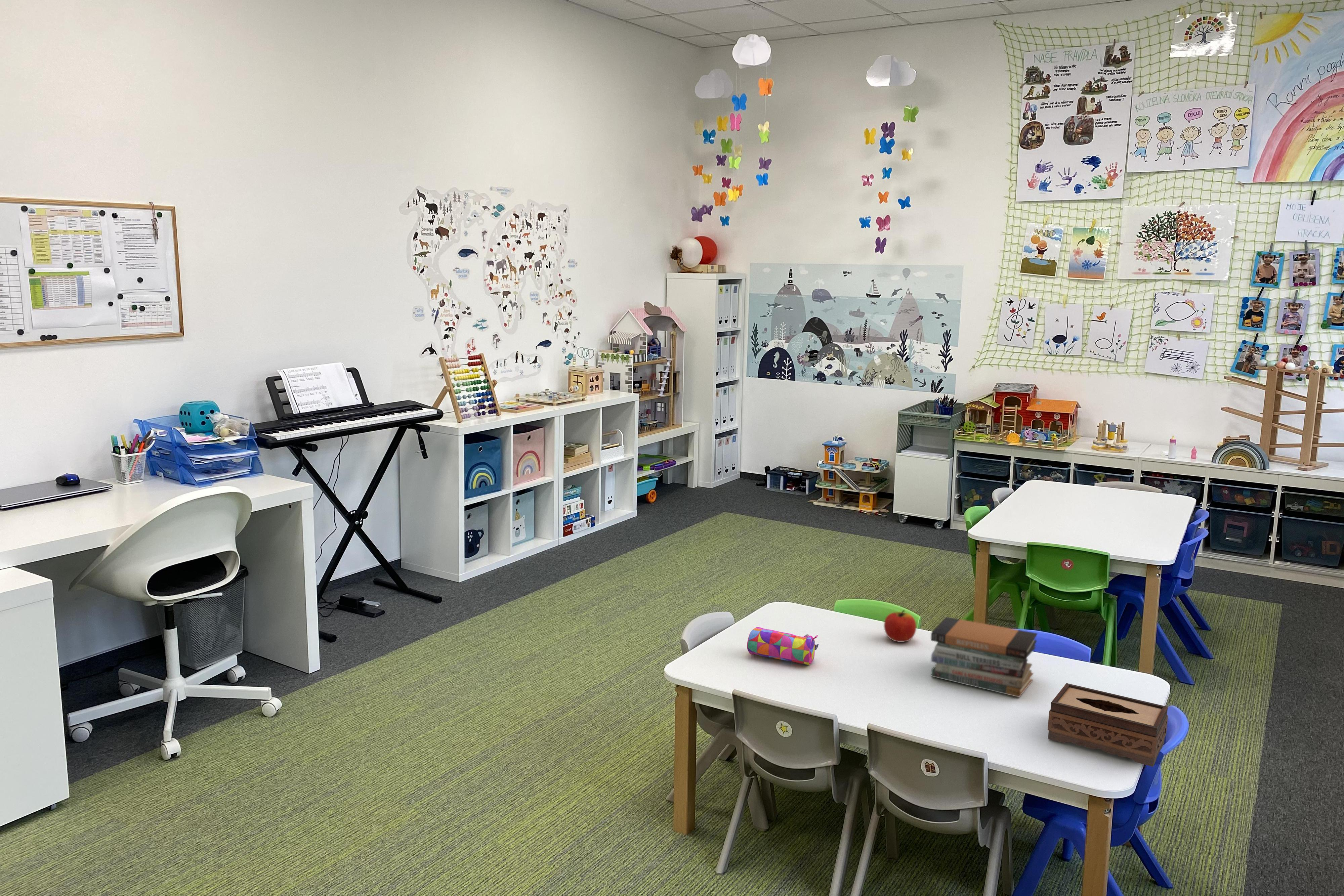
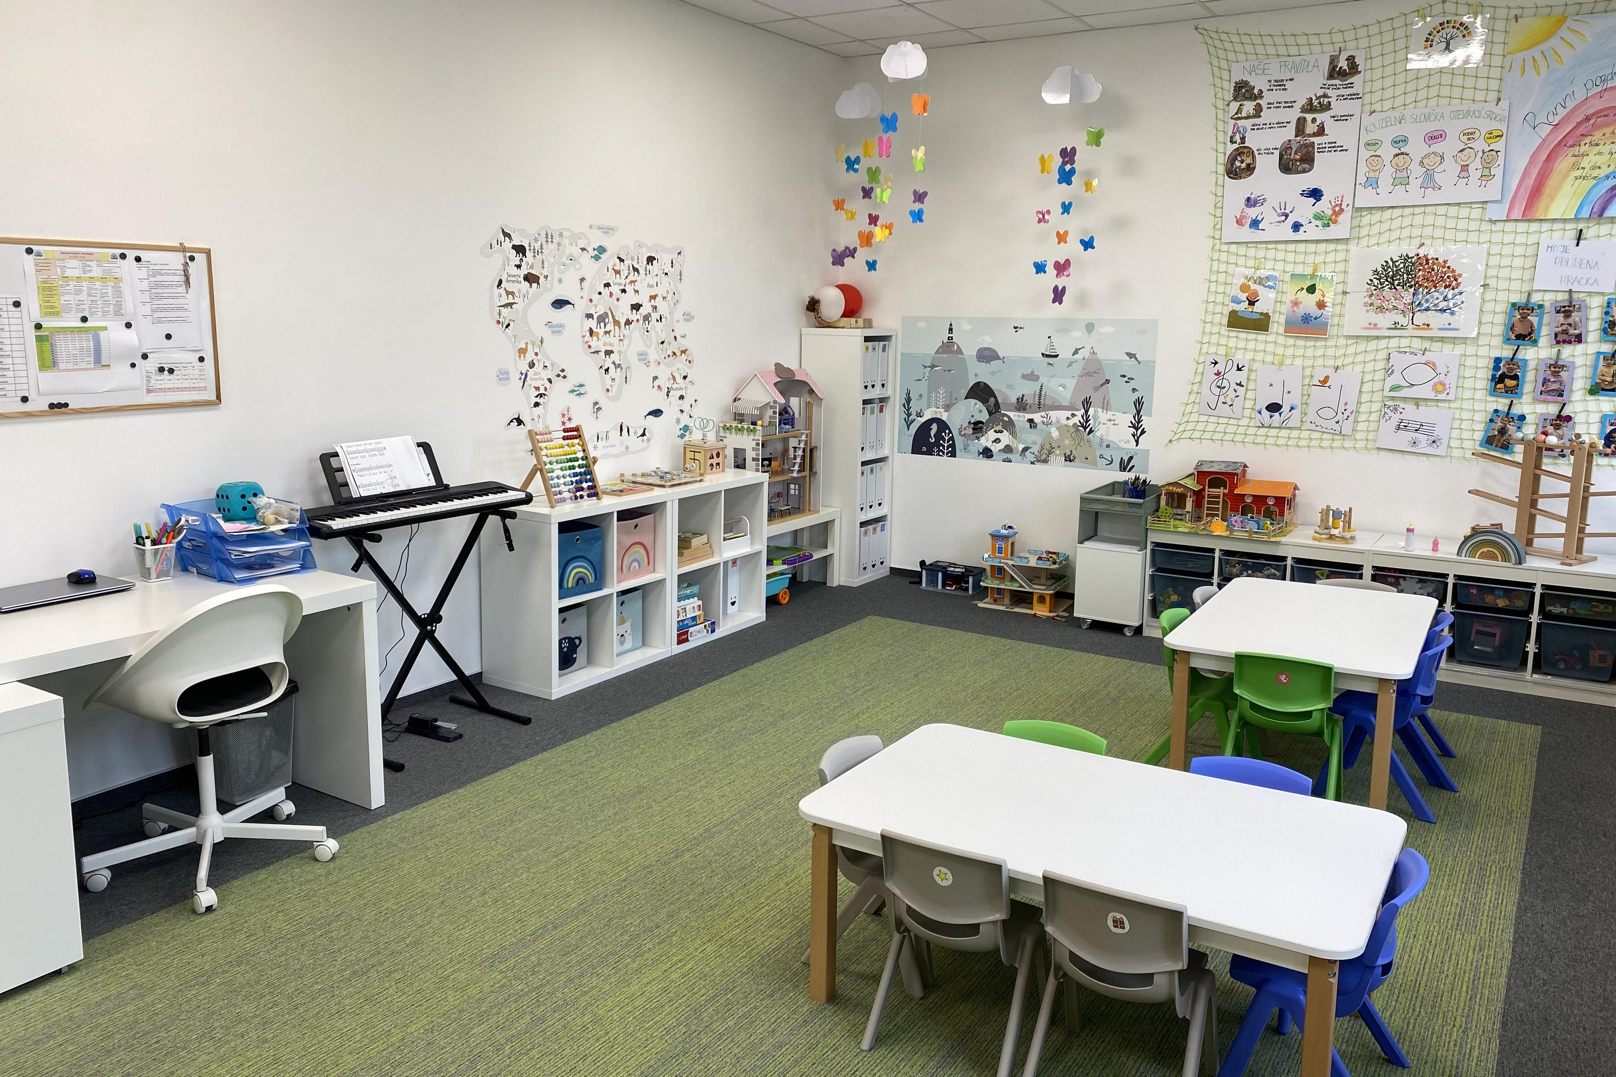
- book stack [930,616,1038,698]
- apple [884,610,917,642]
- tissue box [1047,683,1168,767]
- pencil case [747,627,819,665]
